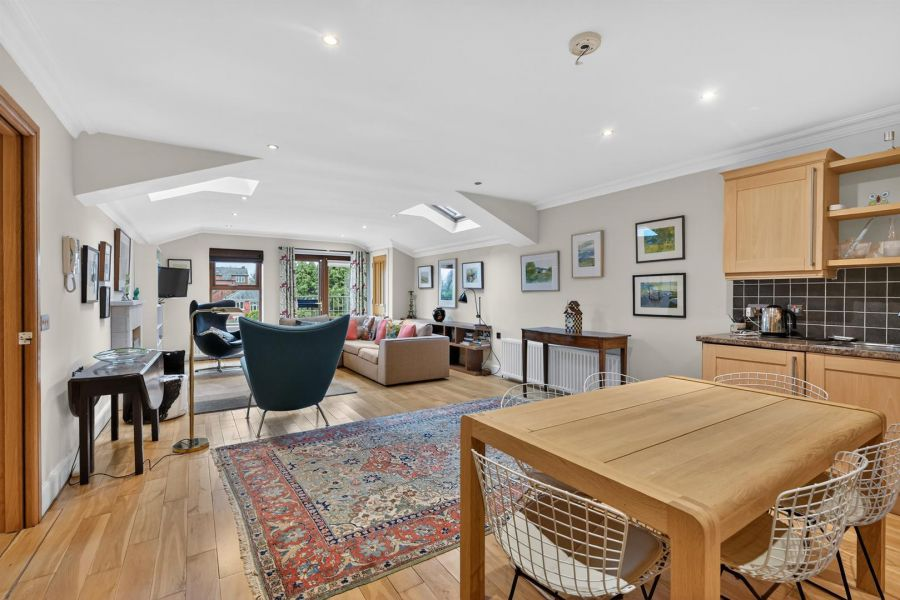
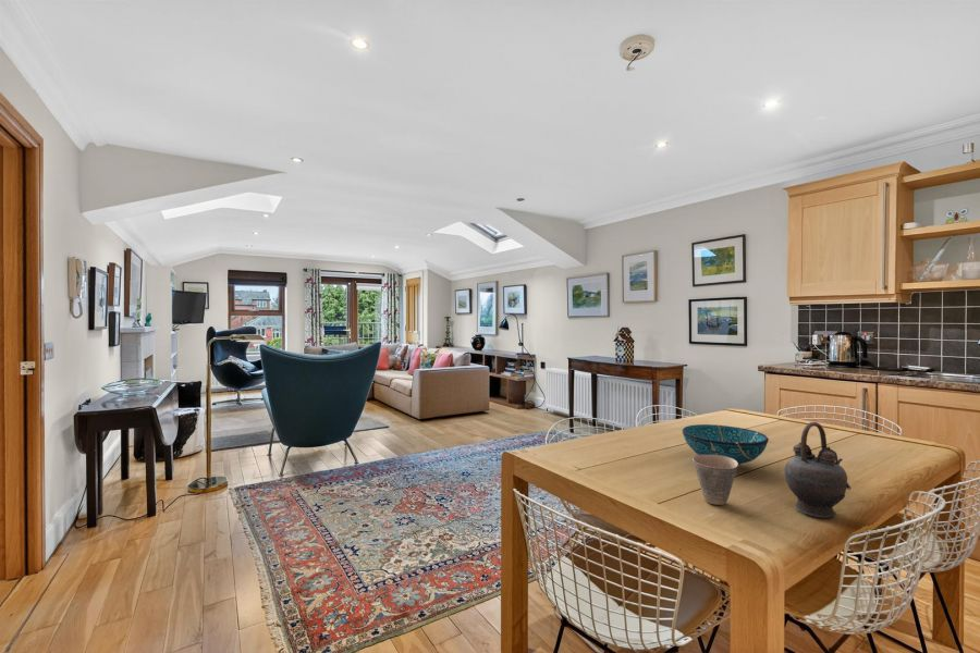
+ cup [691,454,739,506]
+ decorative bowl [682,423,770,467]
+ teapot [783,421,852,519]
